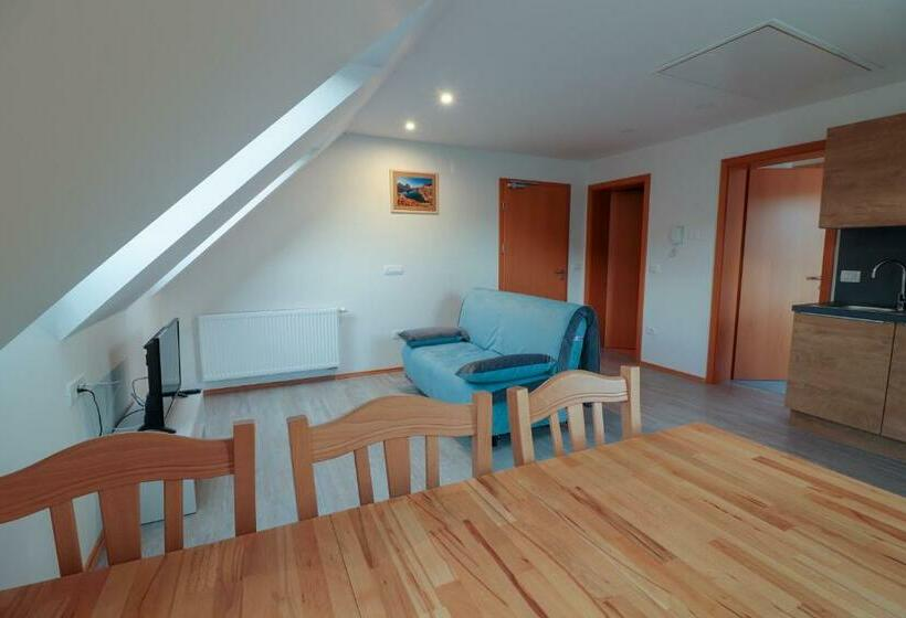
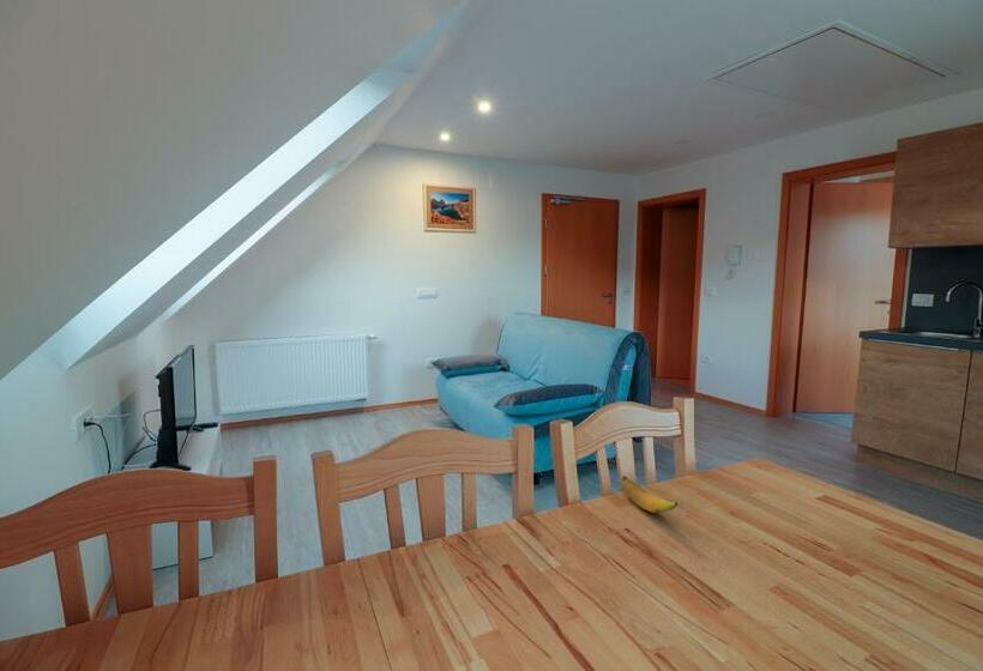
+ banana [621,474,679,514]
